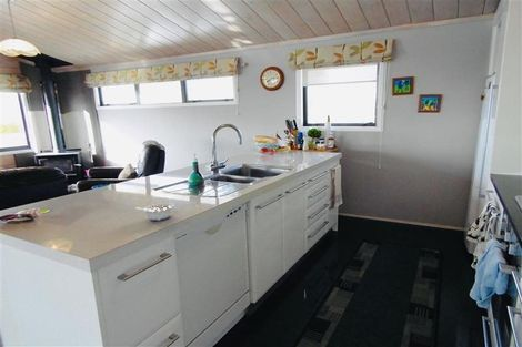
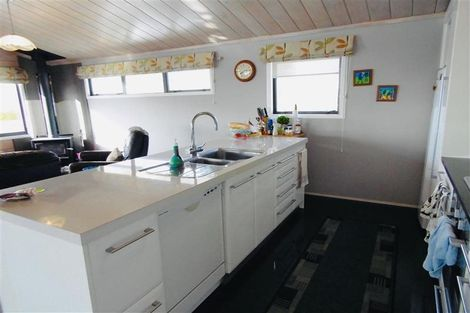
- legume [134,202,175,222]
